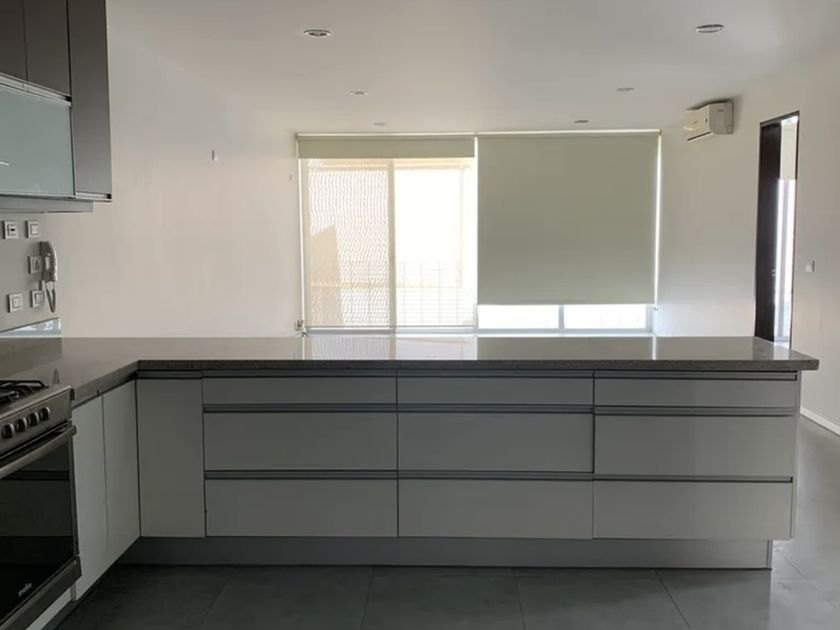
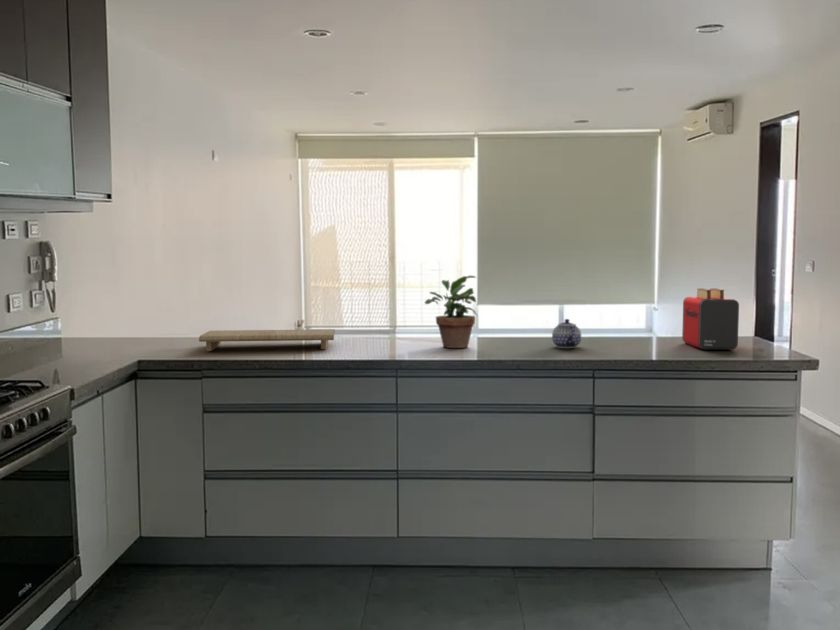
+ cutting board [198,328,336,352]
+ teapot [551,318,582,349]
+ toaster [681,287,740,351]
+ potted plant [424,274,479,349]
